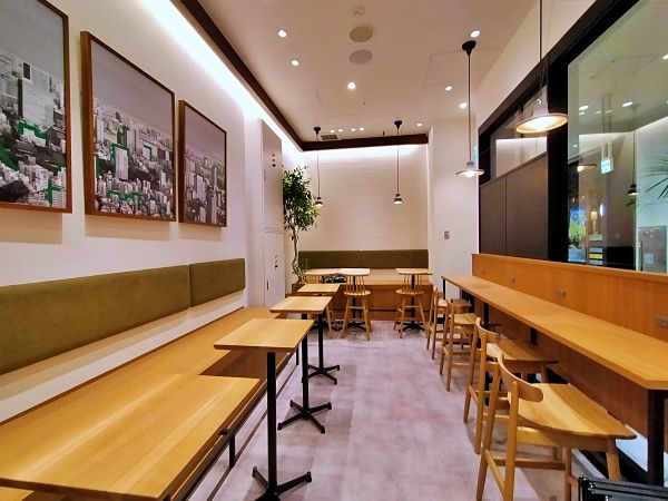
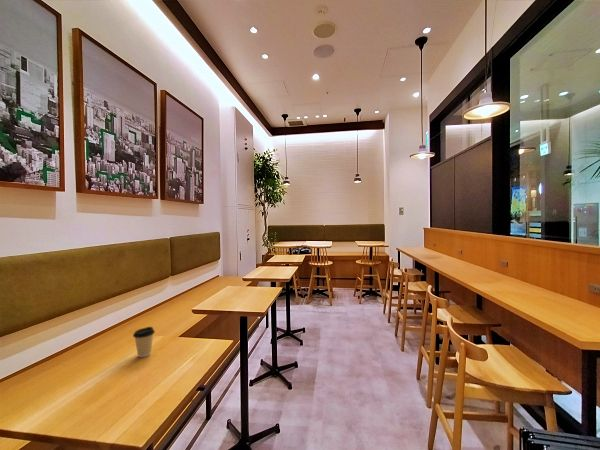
+ coffee cup [132,326,156,358]
